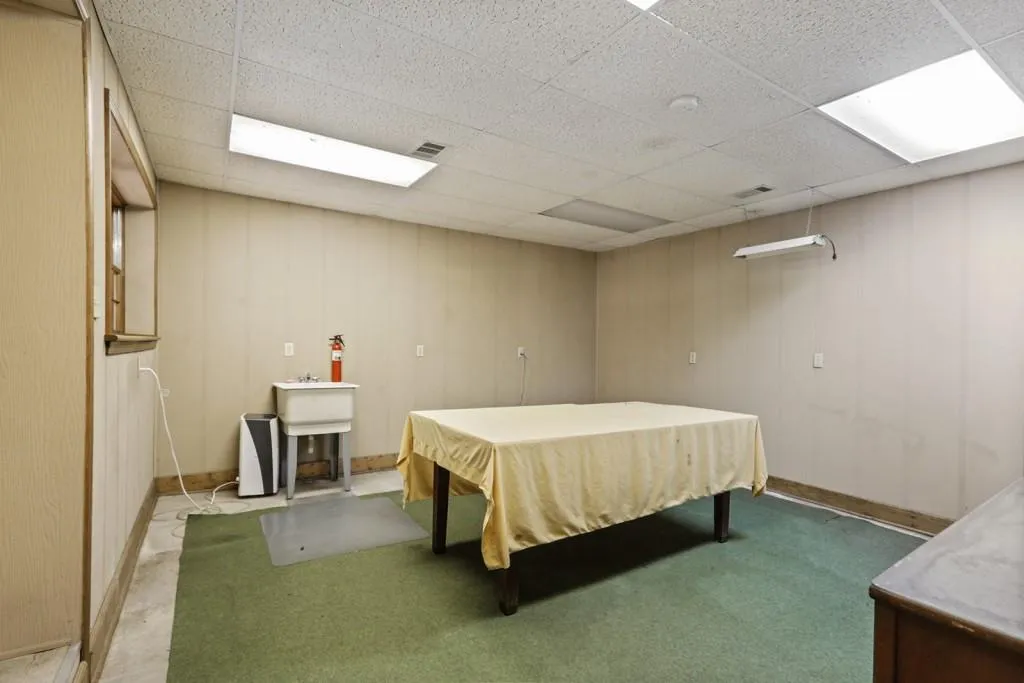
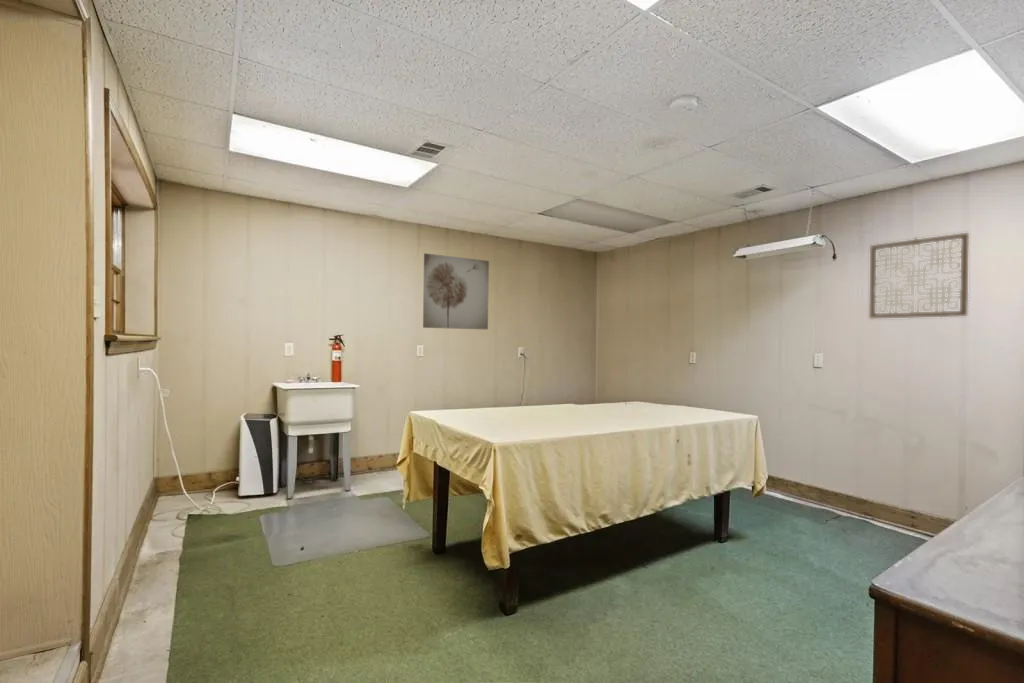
+ wall art [868,232,970,320]
+ wall art [422,252,490,330]
